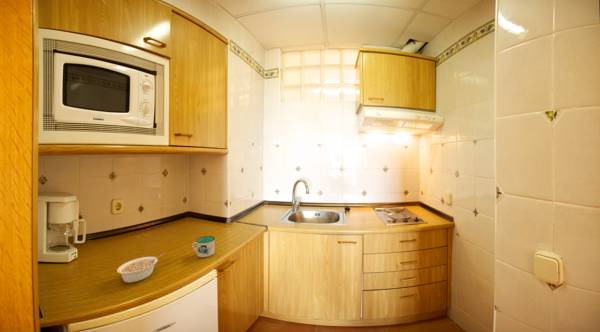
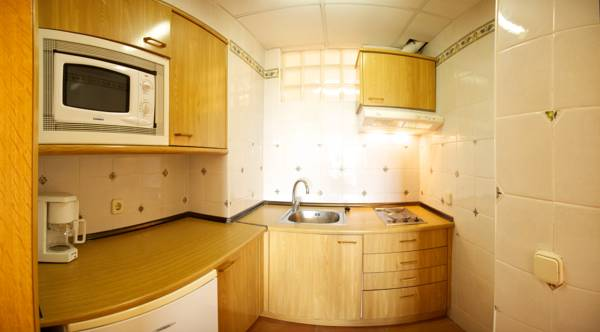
- mug [191,235,216,258]
- legume [116,252,165,284]
